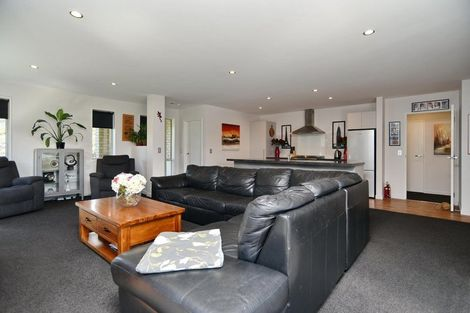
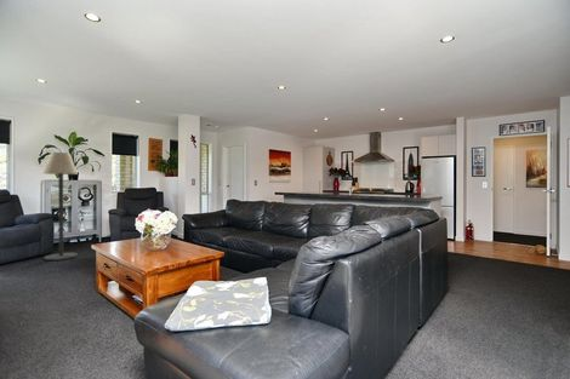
+ floor lamp [42,151,79,262]
